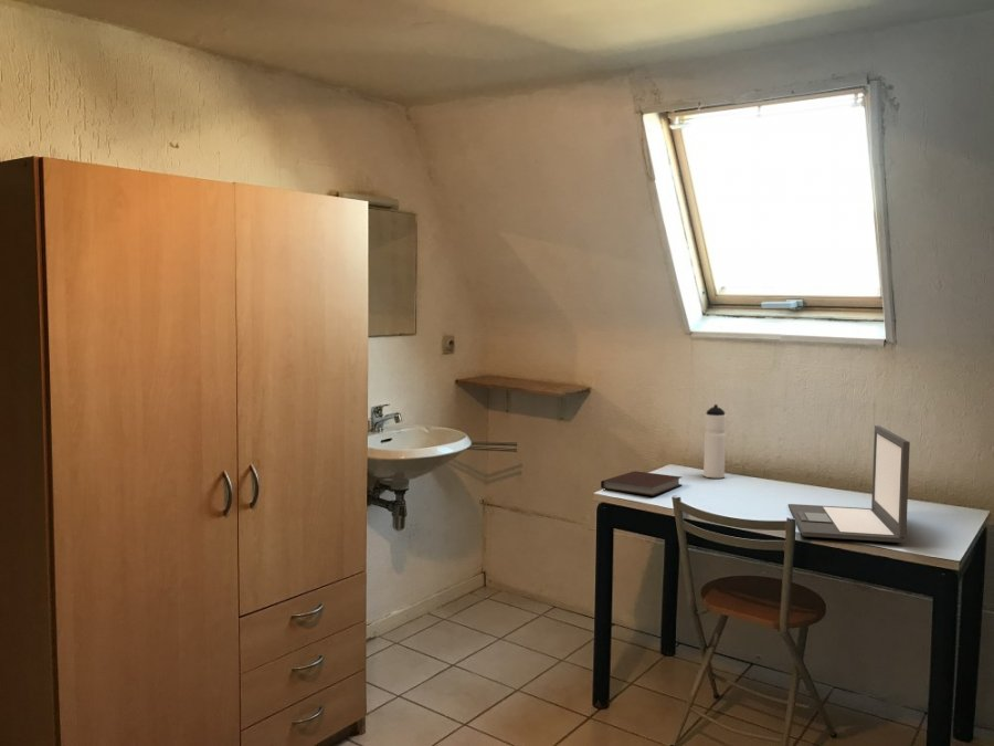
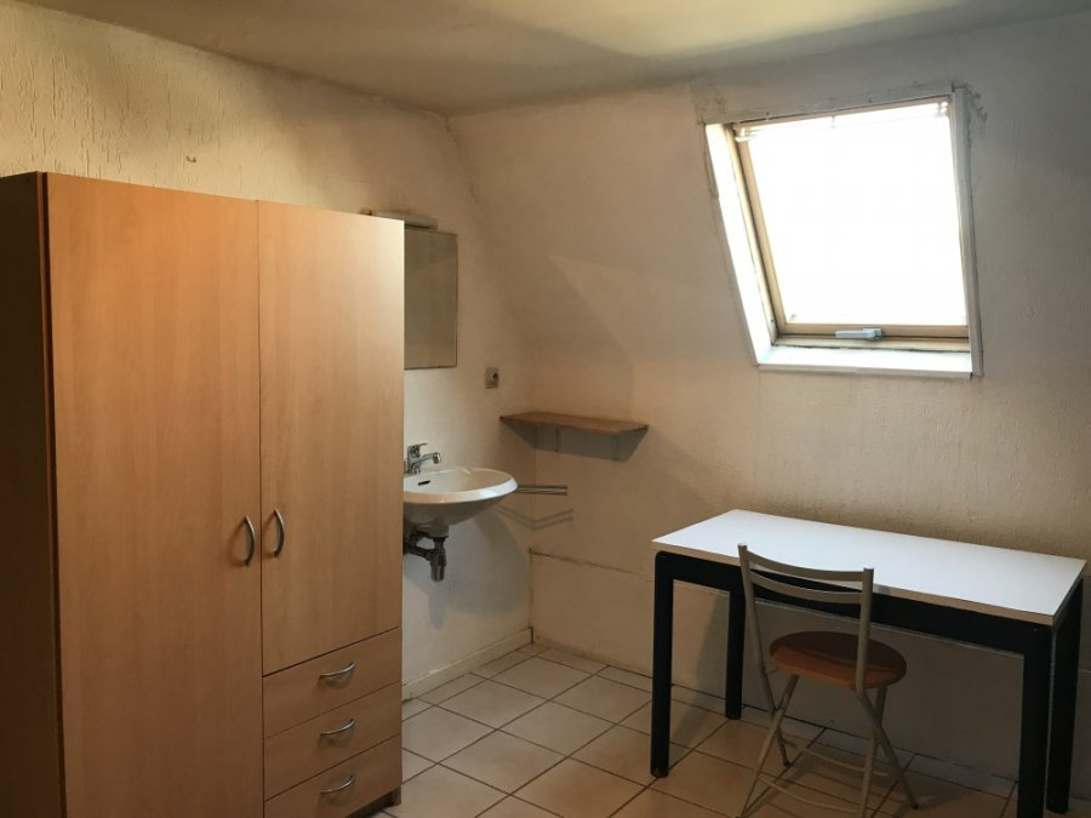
- notebook [600,470,683,497]
- laptop [787,424,911,544]
- water bottle [702,403,727,480]
